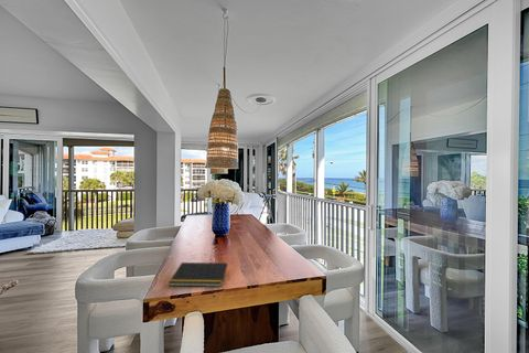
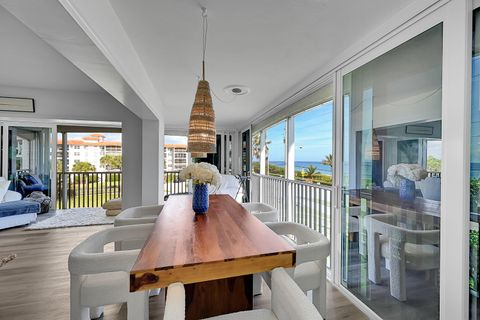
- notepad [168,261,228,288]
